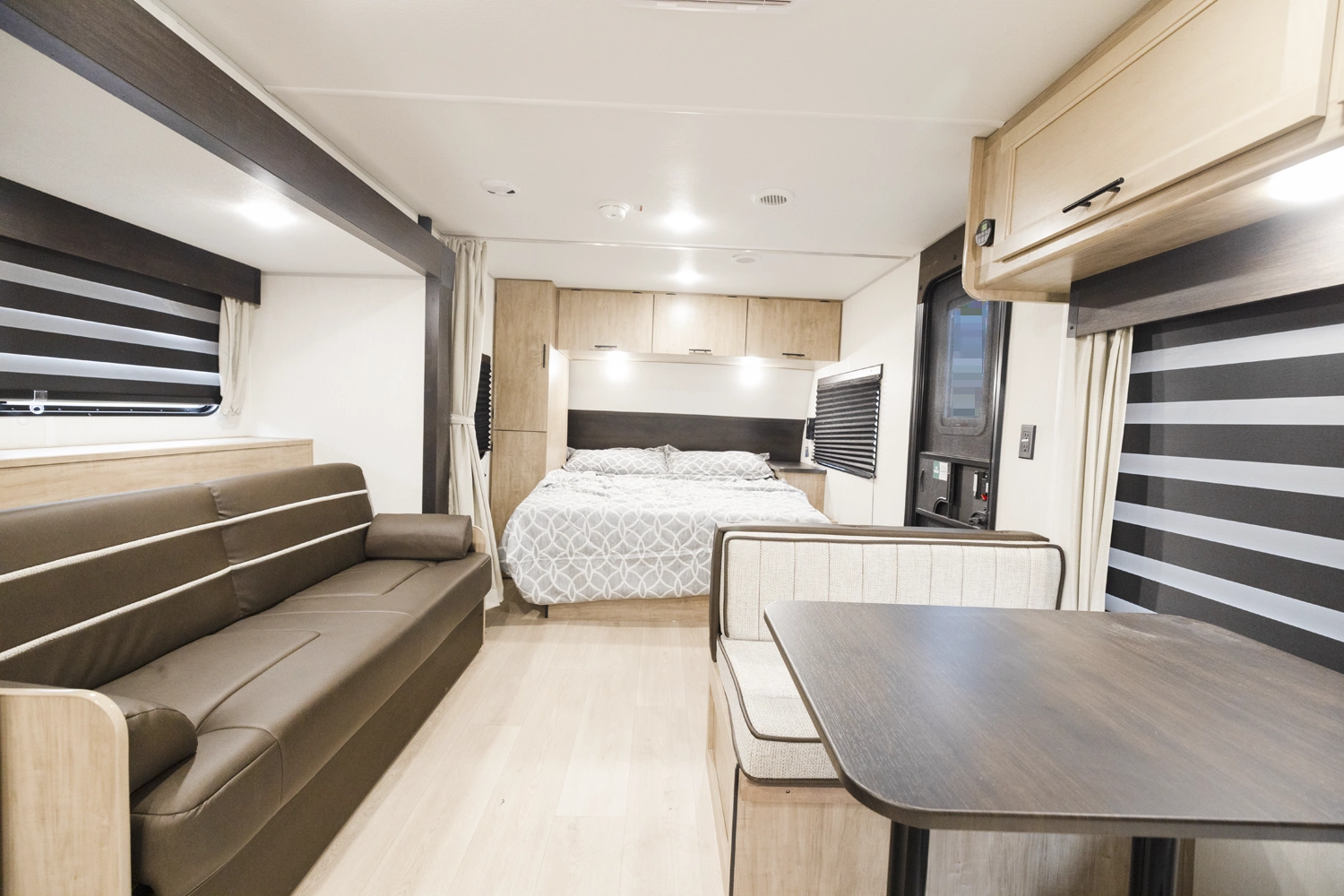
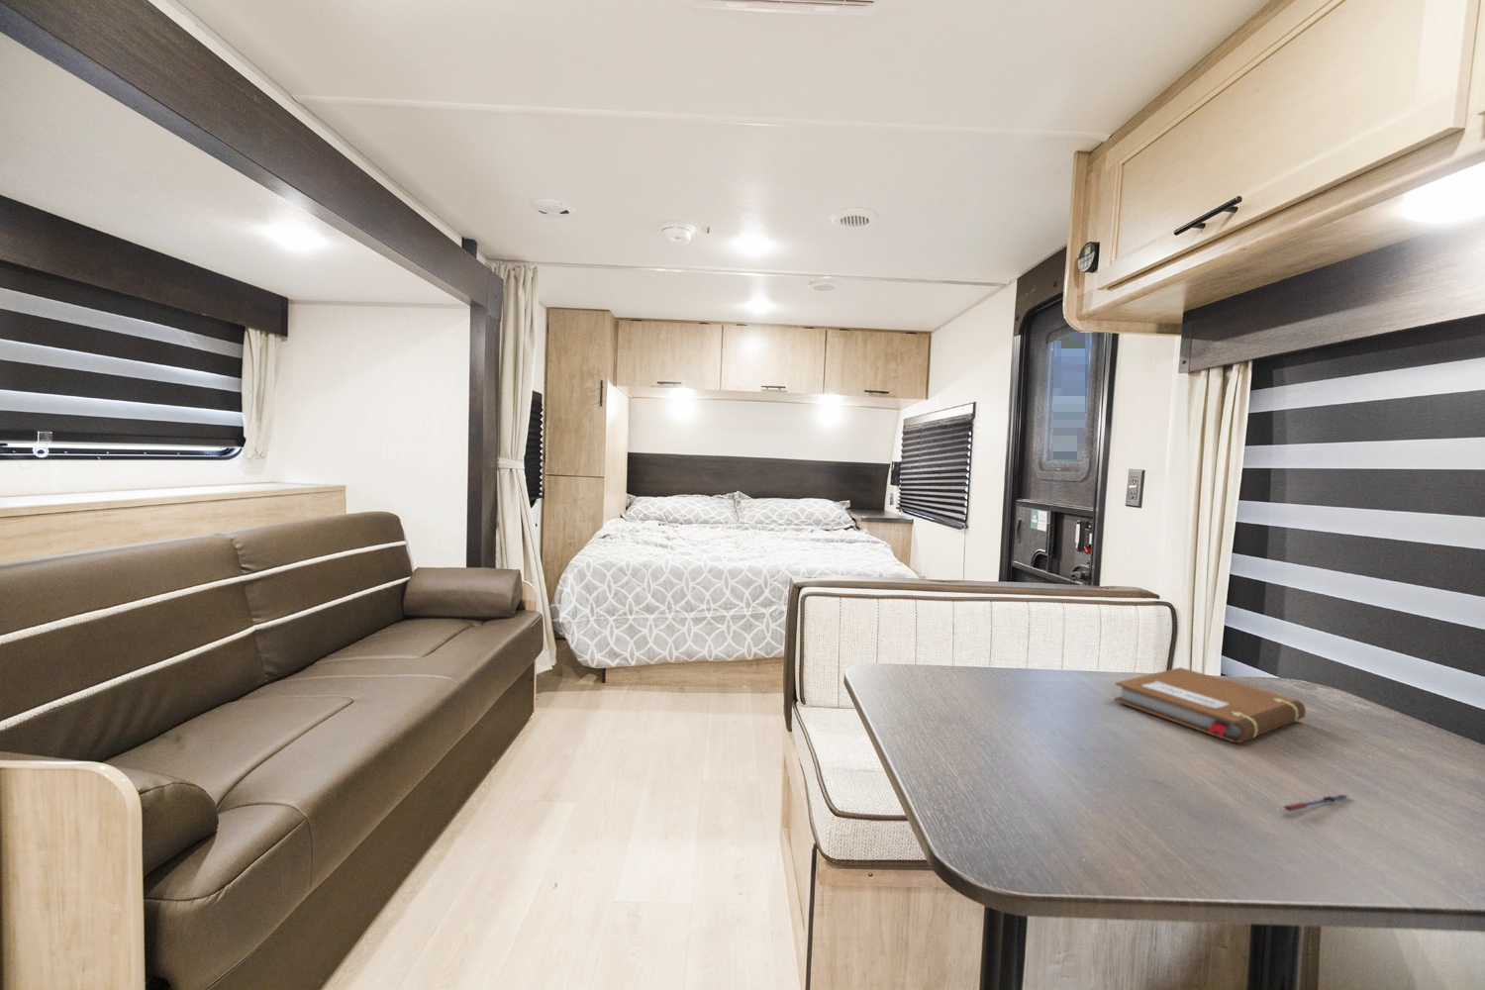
+ pen [1282,794,1349,813]
+ notebook [1113,666,1307,744]
